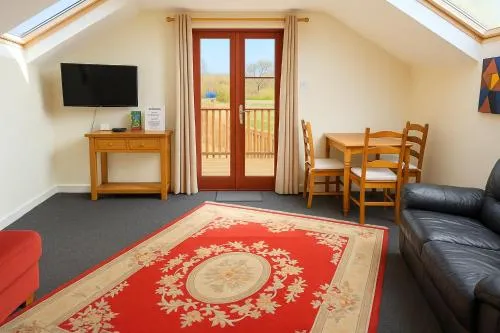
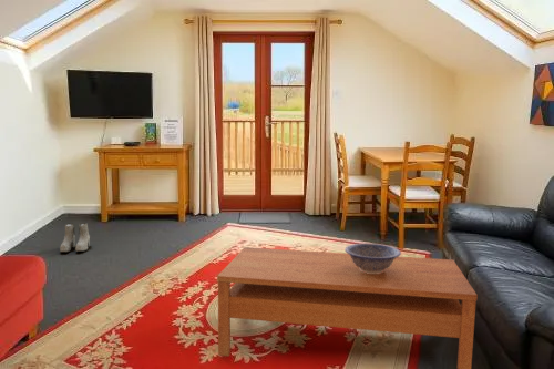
+ decorative bowl [343,242,402,274]
+ coffee table [216,246,479,369]
+ boots [59,222,91,253]
